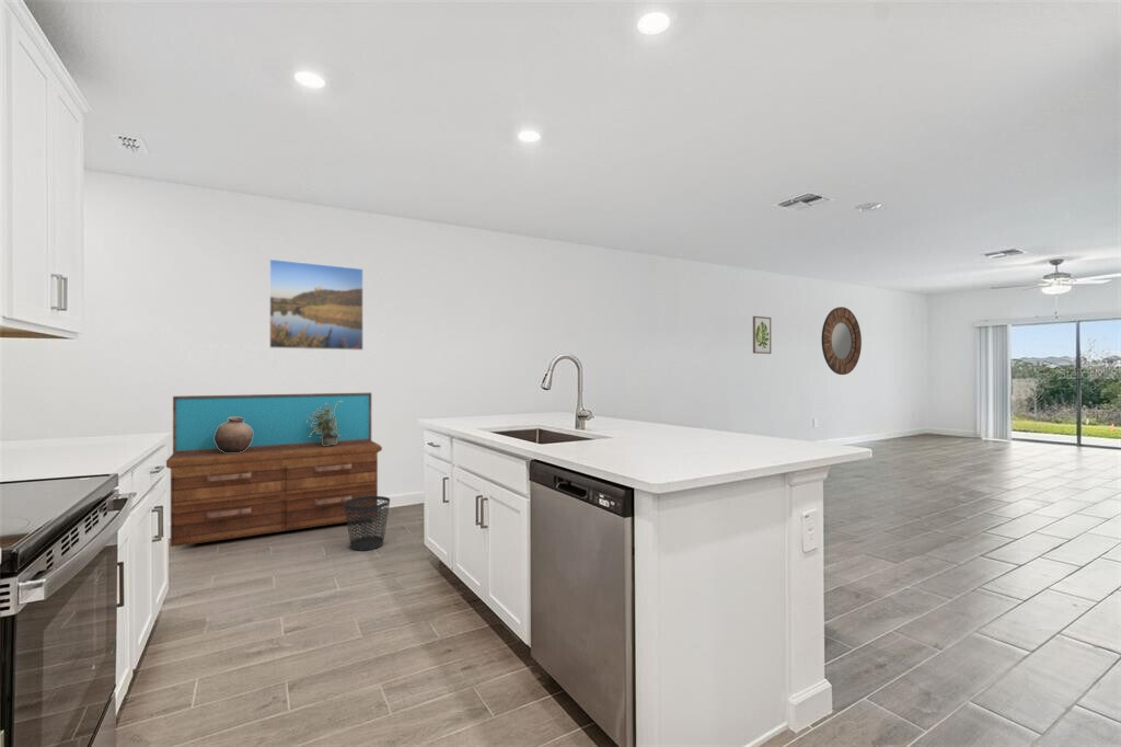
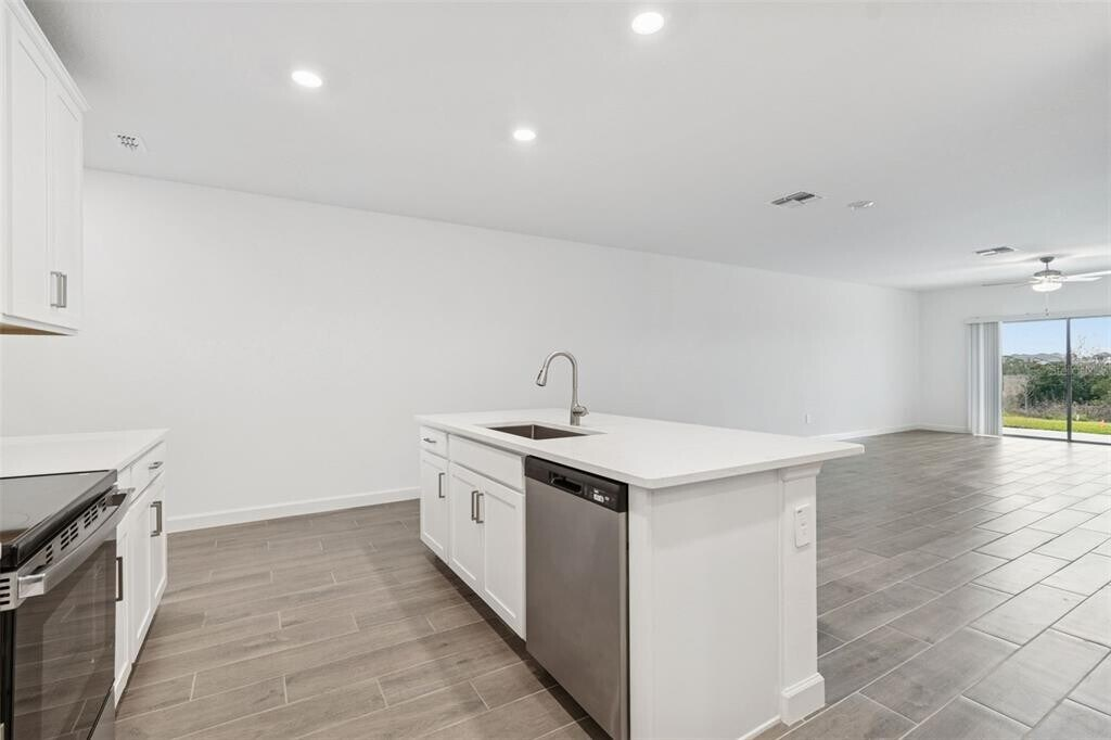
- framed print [268,257,365,352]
- home mirror [820,306,863,376]
- dresser [165,392,383,551]
- potted plant [307,401,343,446]
- wastebasket [344,495,391,552]
- pottery [215,417,253,452]
- wall art [752,315,772,355]
